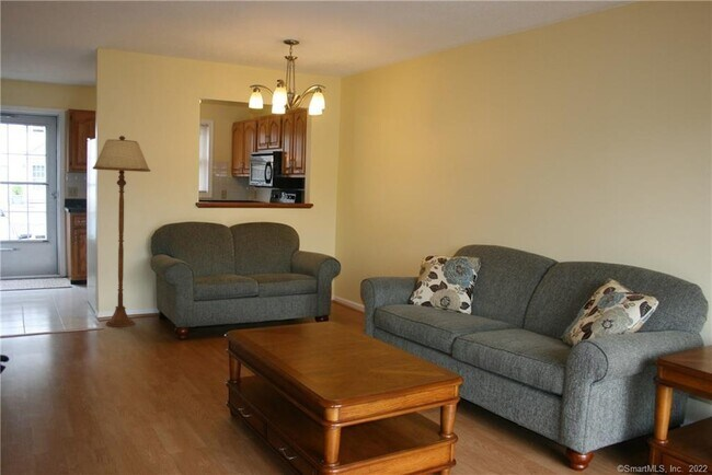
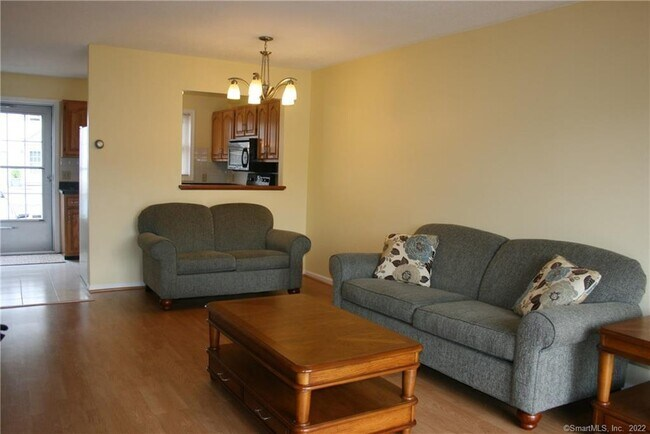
- floor lamp [92,135,151,328]
